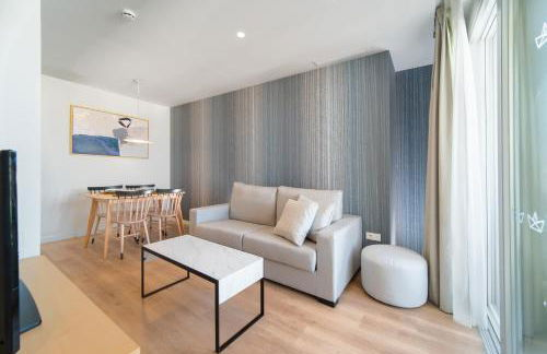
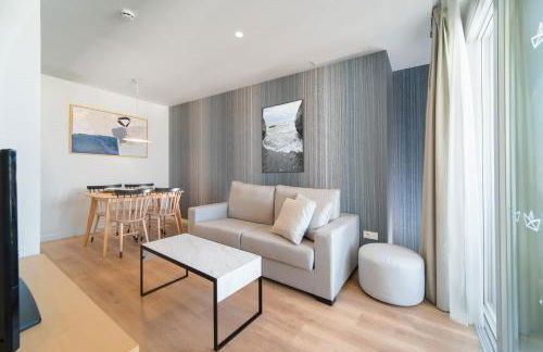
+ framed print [261,98,305,174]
